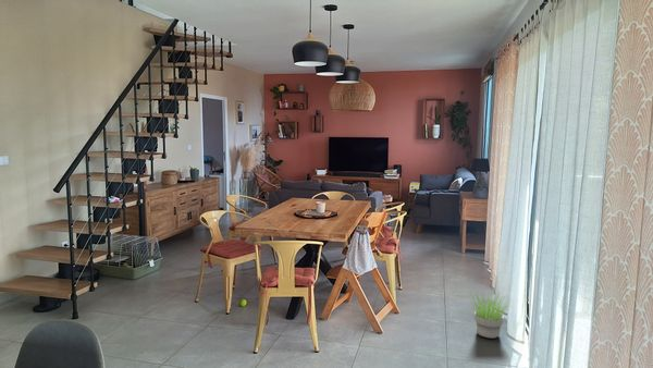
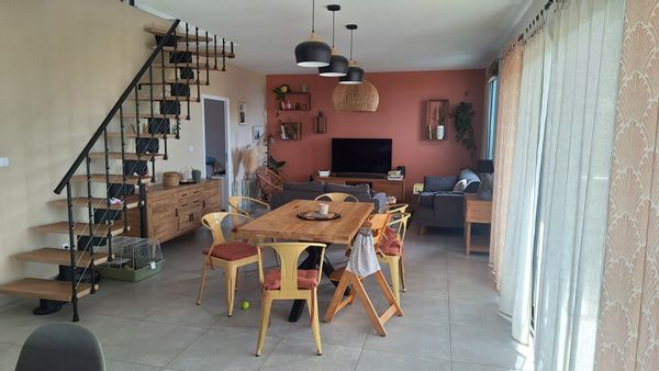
- potted plant [467,290,513,340]
